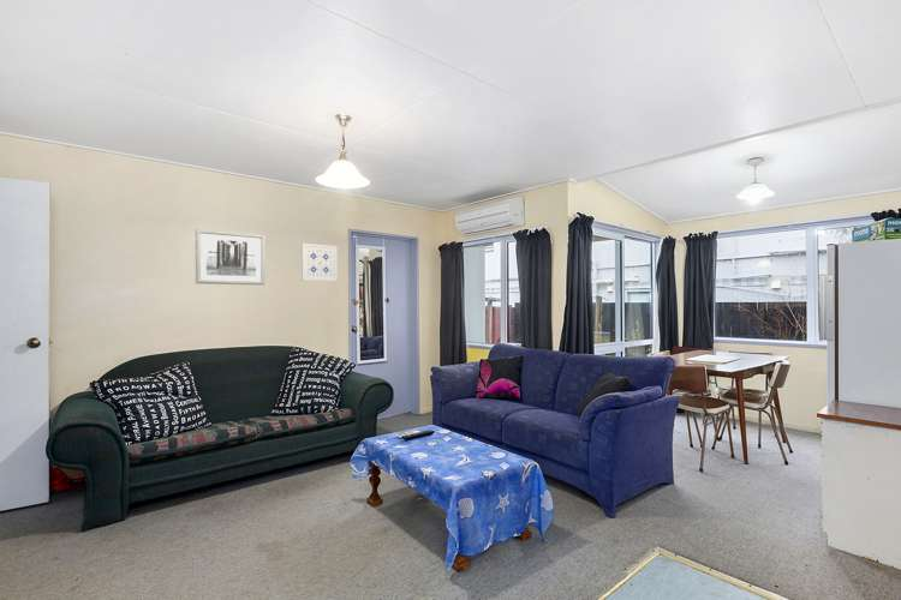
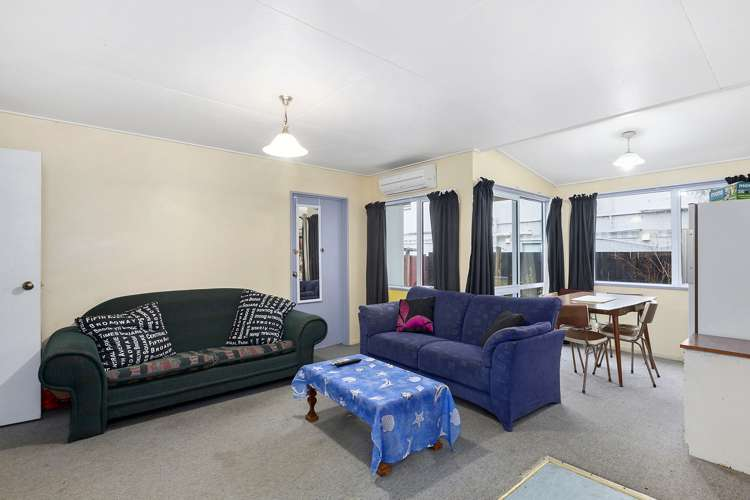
- wall art [300,242,338,282]
- wall art [195,228,267,286]
